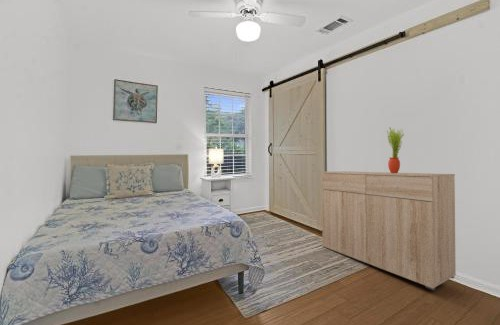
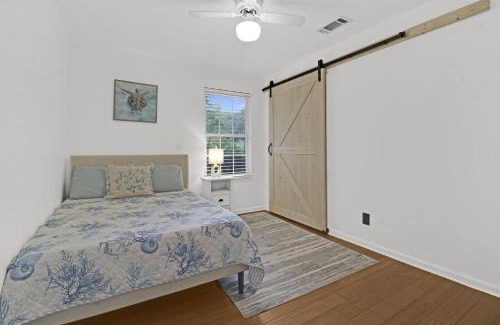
- dresser [321,170,457,291]
- potted plant [386,126,405,173]
